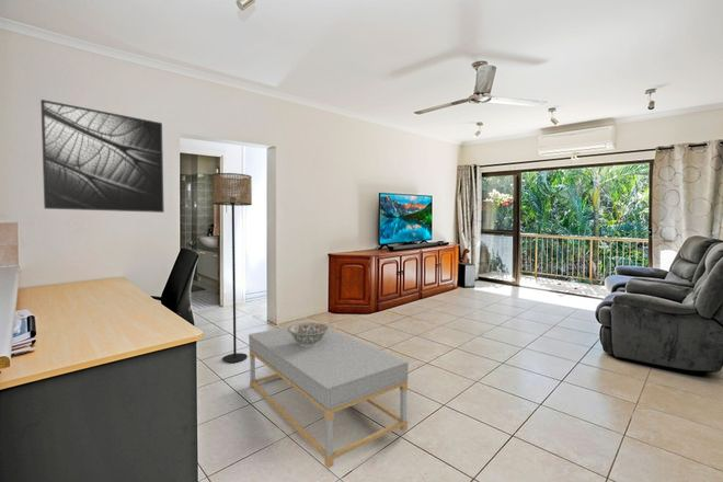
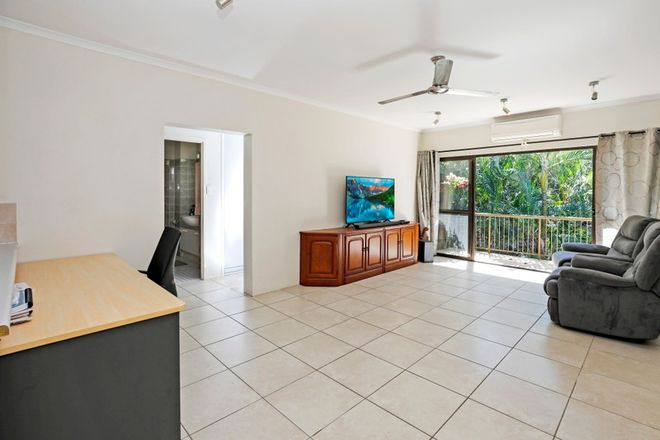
- decorative bowl [287,321,330,347]
- coffee table [248,321,410,470]
- floor lamp [213,172,253,364]
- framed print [39,99,165,214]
